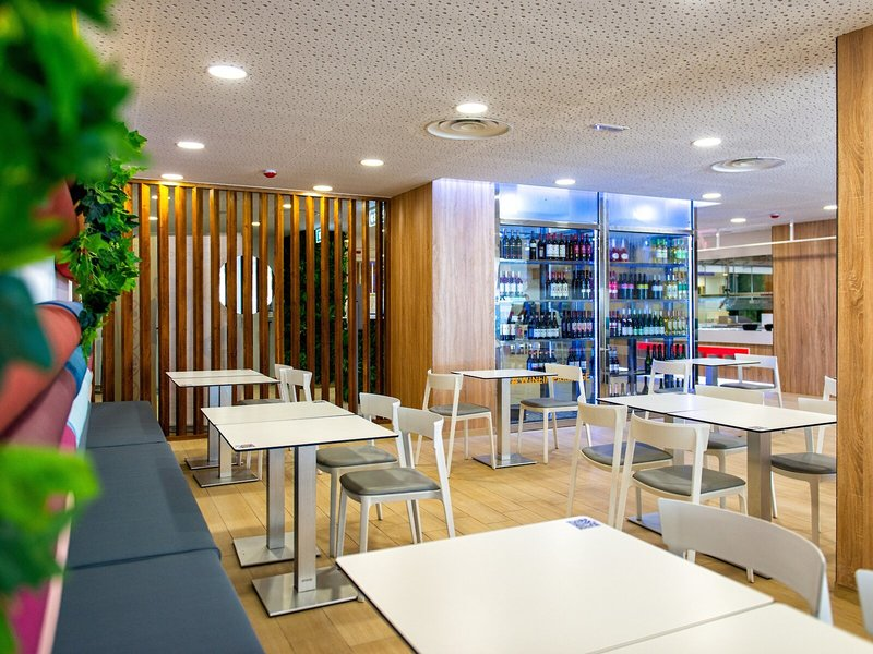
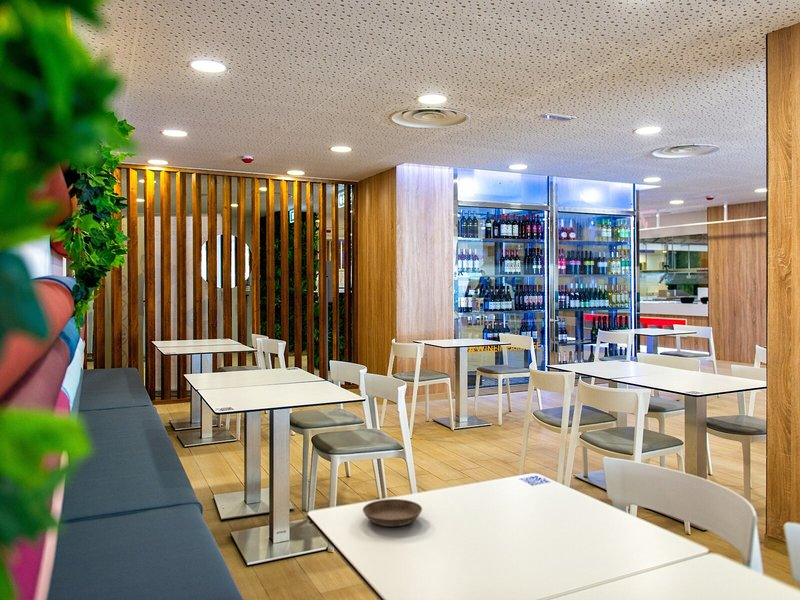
+ saucer [362,498,423,528]
